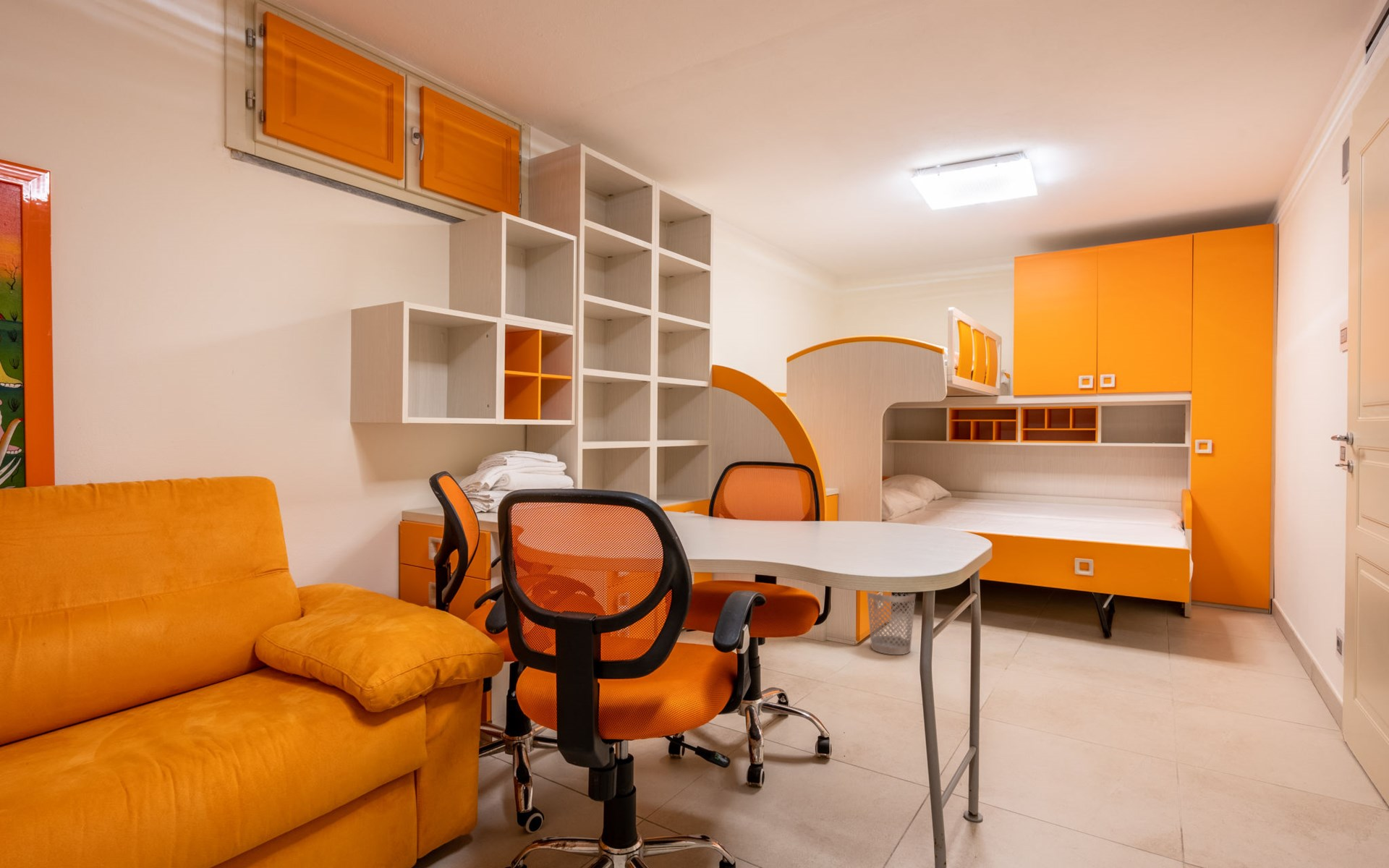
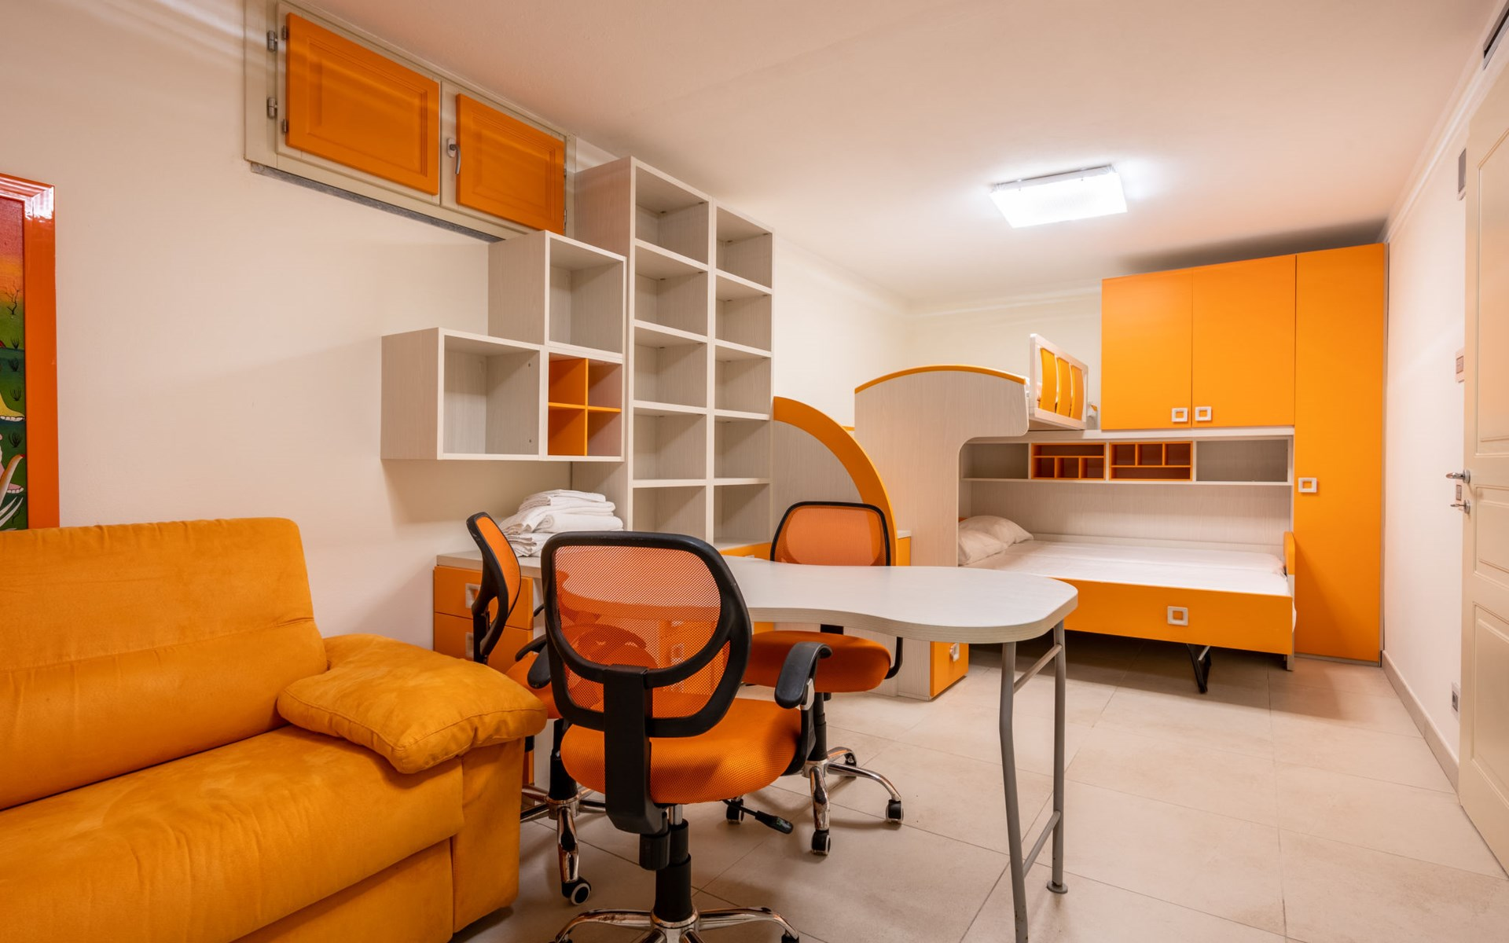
- wastebasket [867,592,917,655]
